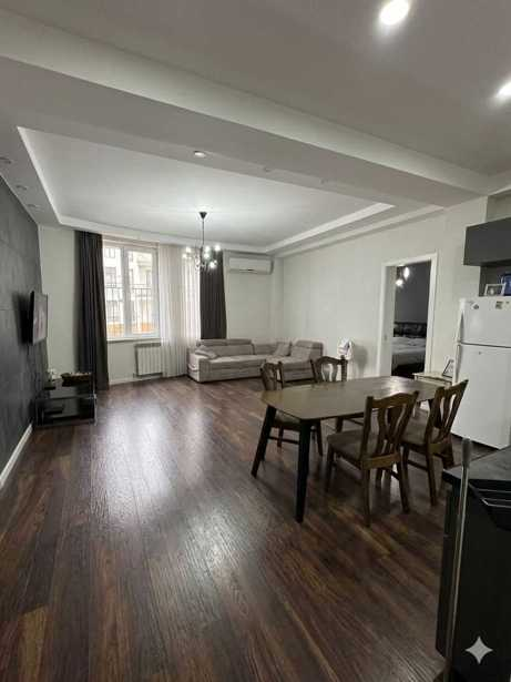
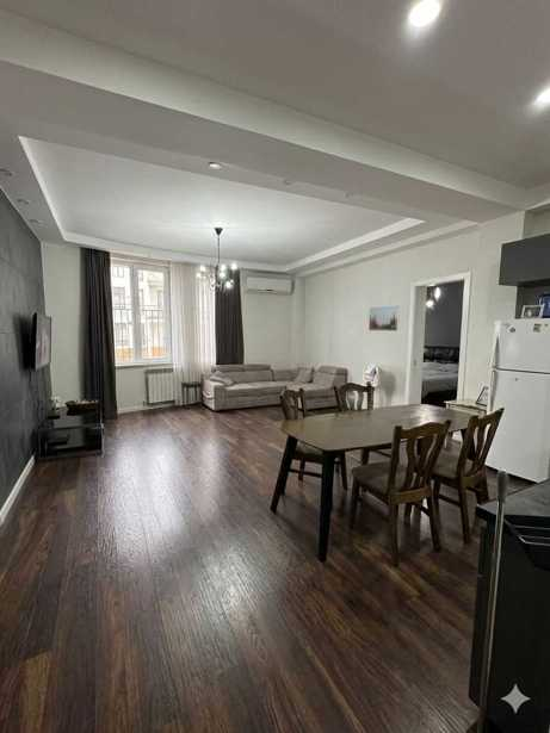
+ side table [179,380,205,411]
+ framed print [367,304,401,333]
